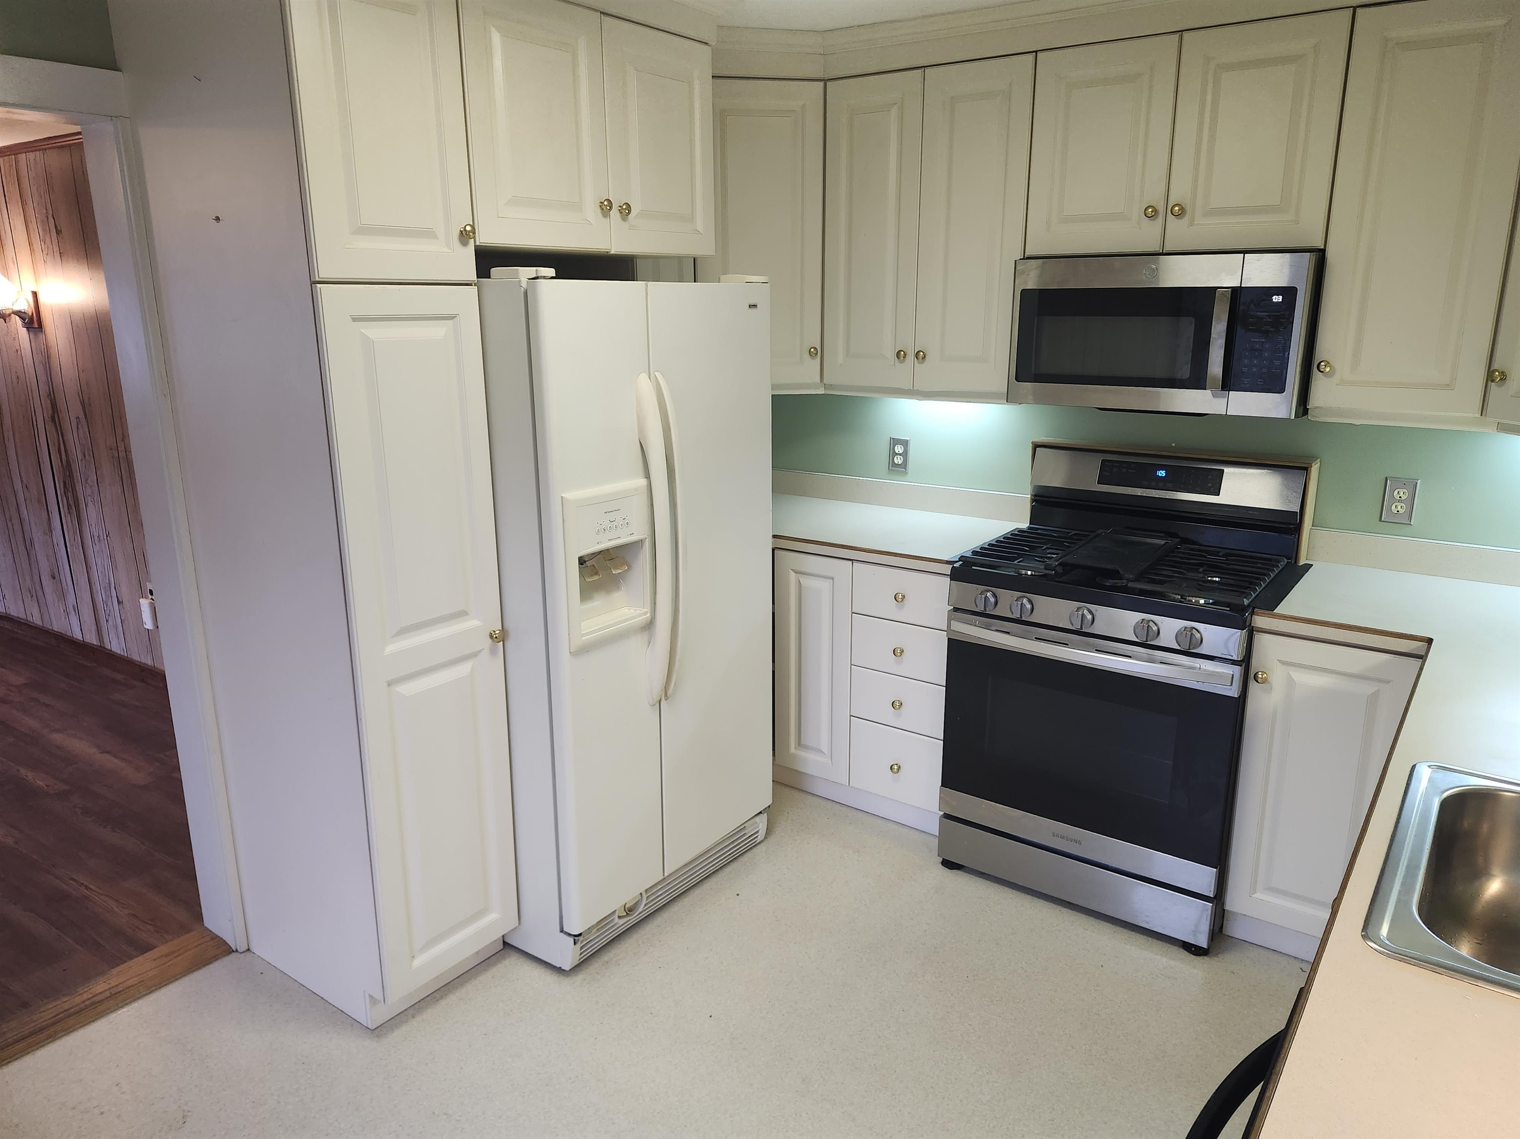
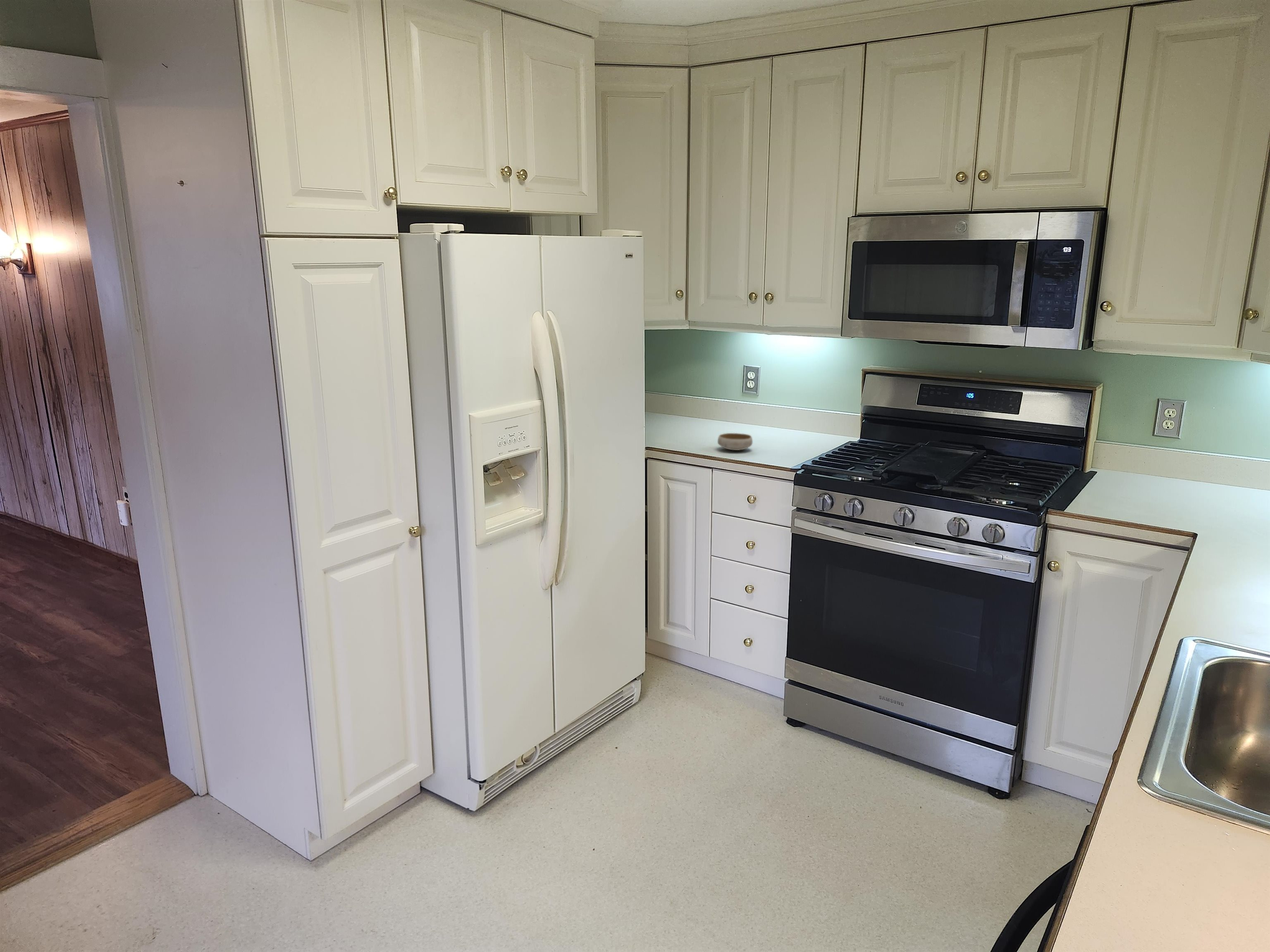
+ bowl [717,433,753,451]
